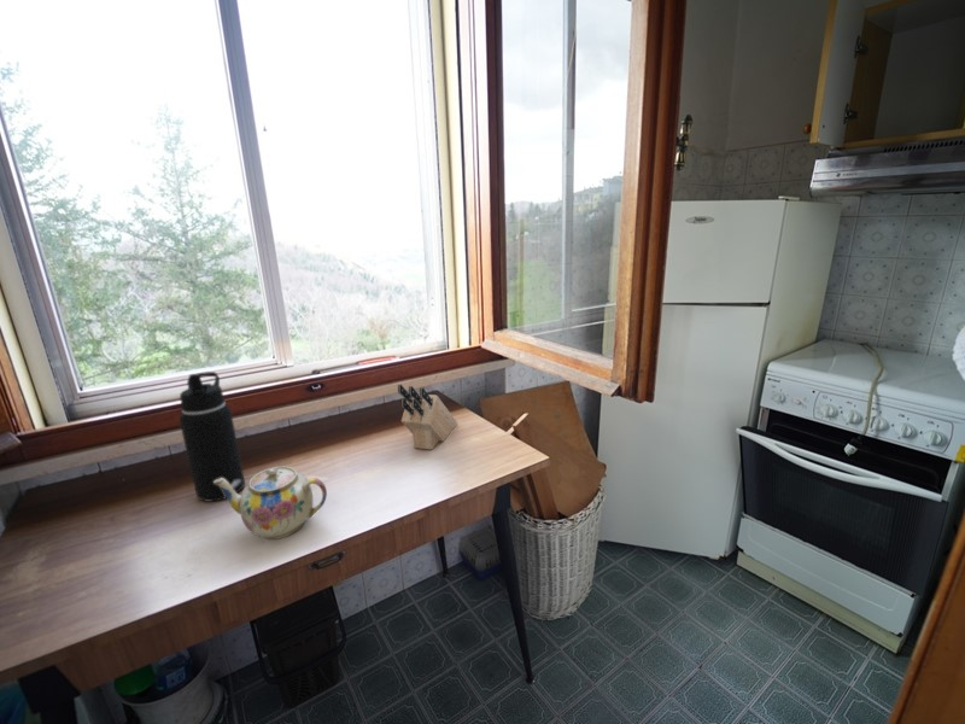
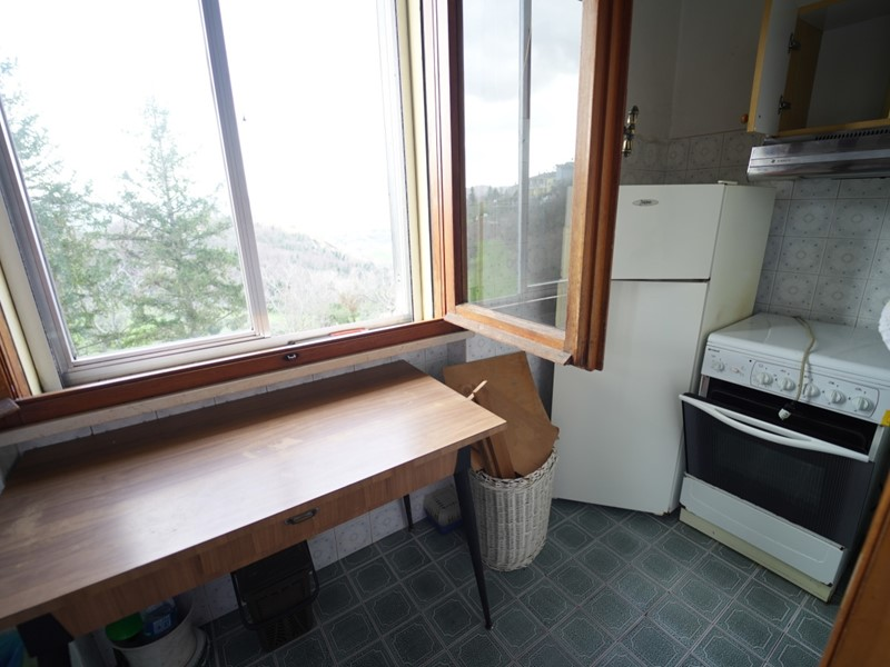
- teapot [214,466,328,541]
- knife block [397,384,458,451]
- water bottle [179,370,246,503]
